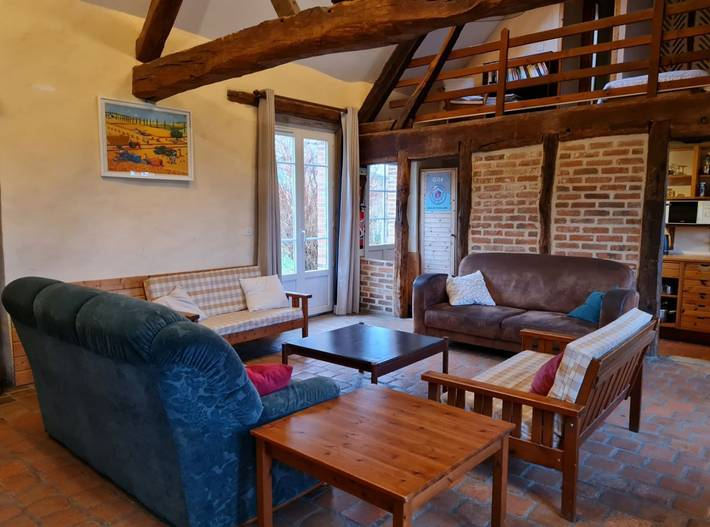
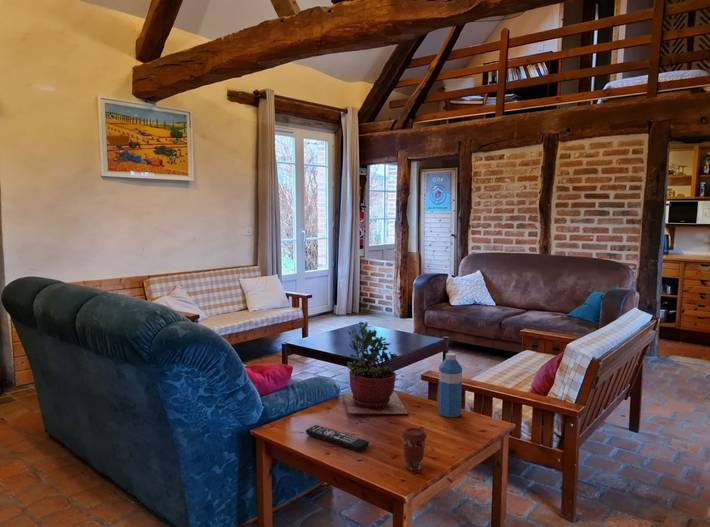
+ coffee cup [400,426,428,471]
+ succulent plant [342,321,409,415]
+ remote control [305,424,370,452]
+ water bottle [437,352,463,418]
